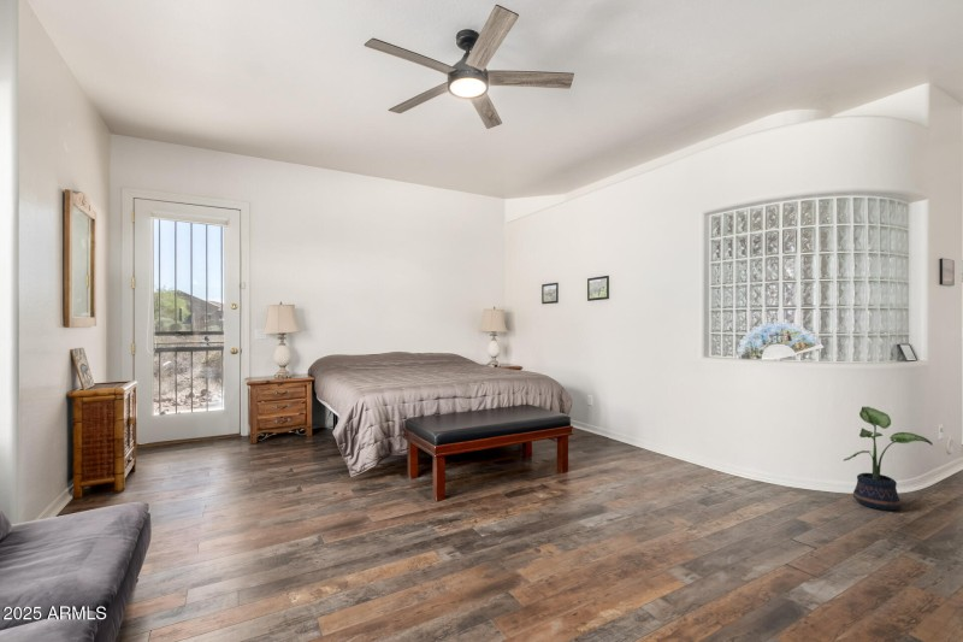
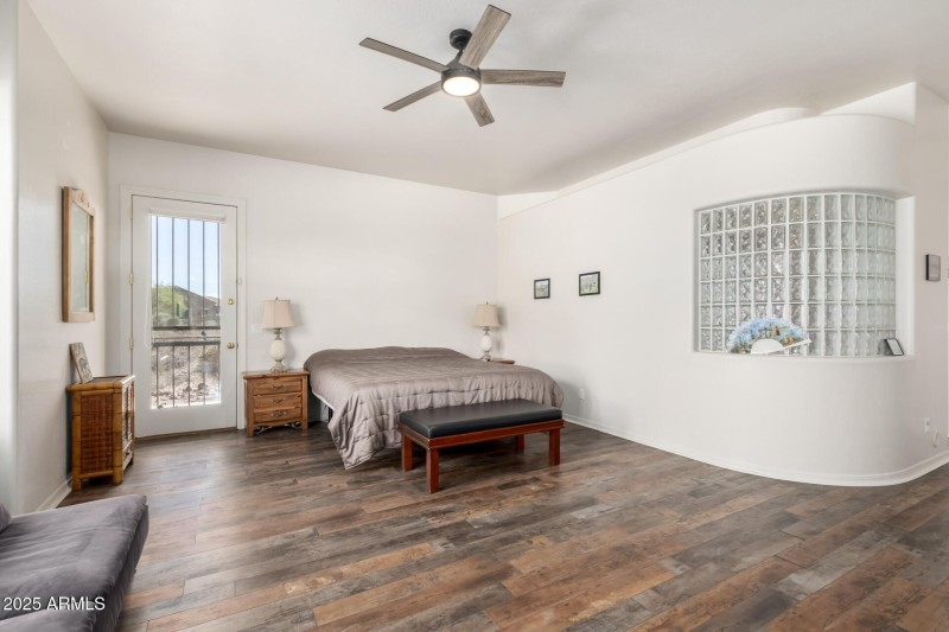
- potted plant [843,406,934,512]
